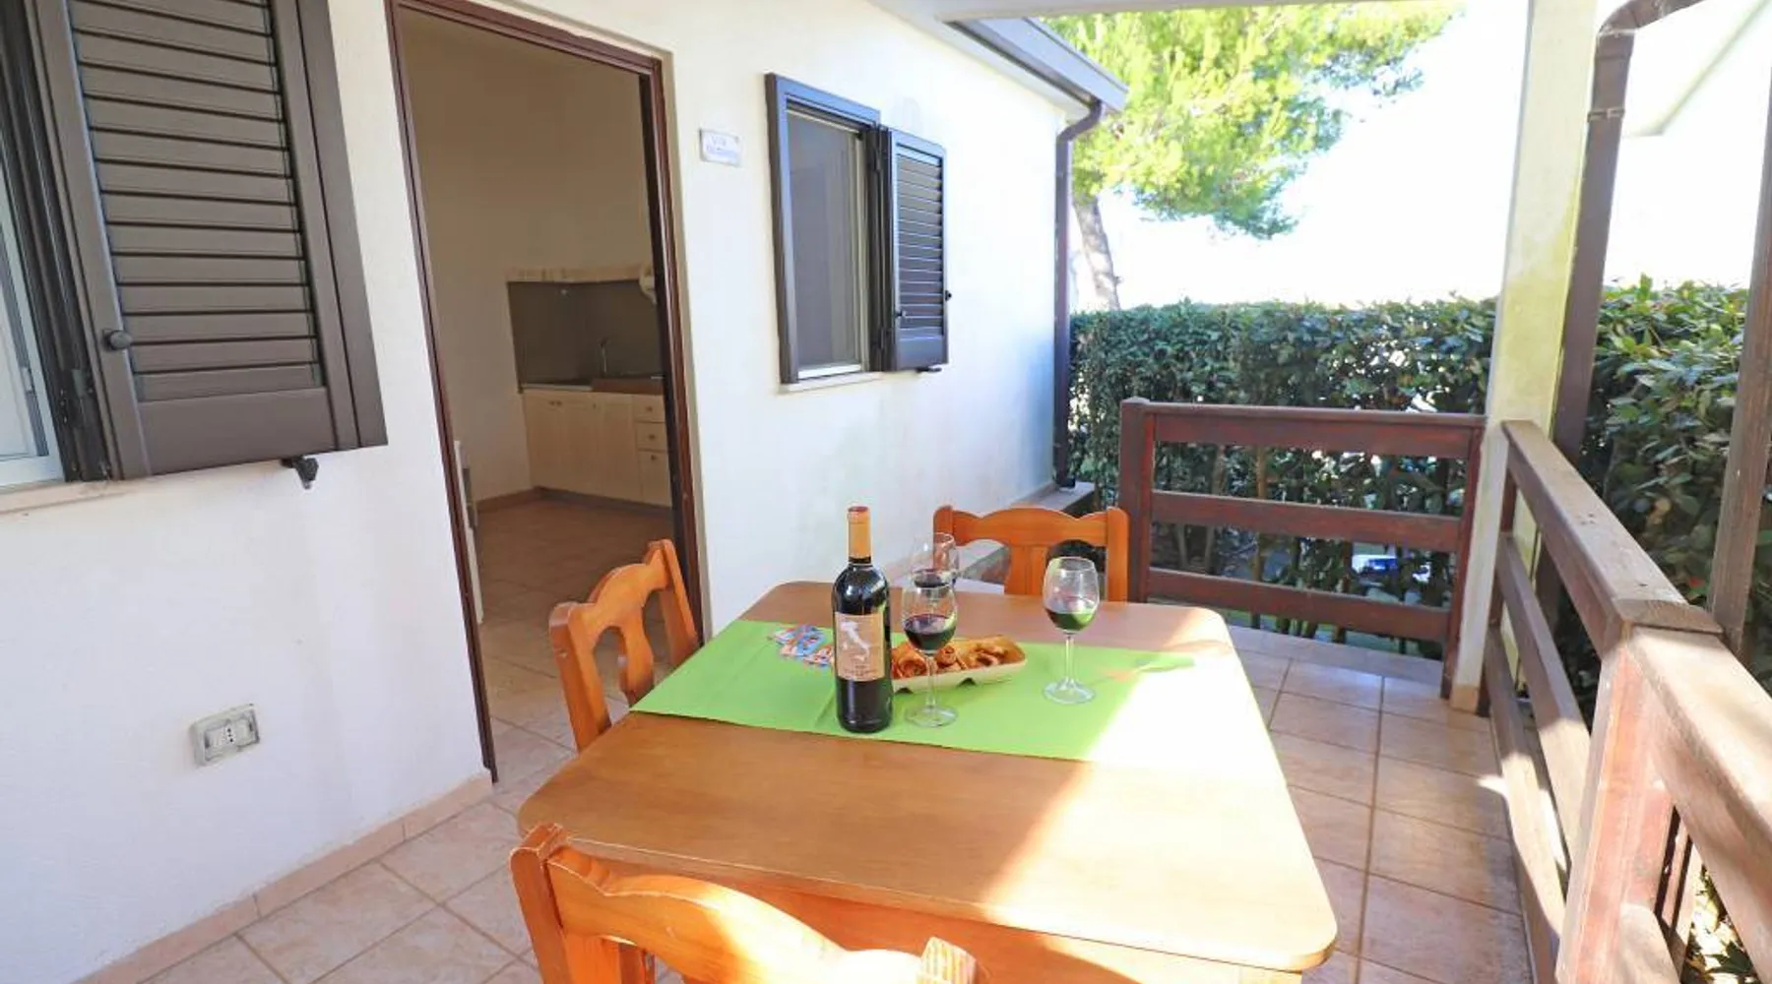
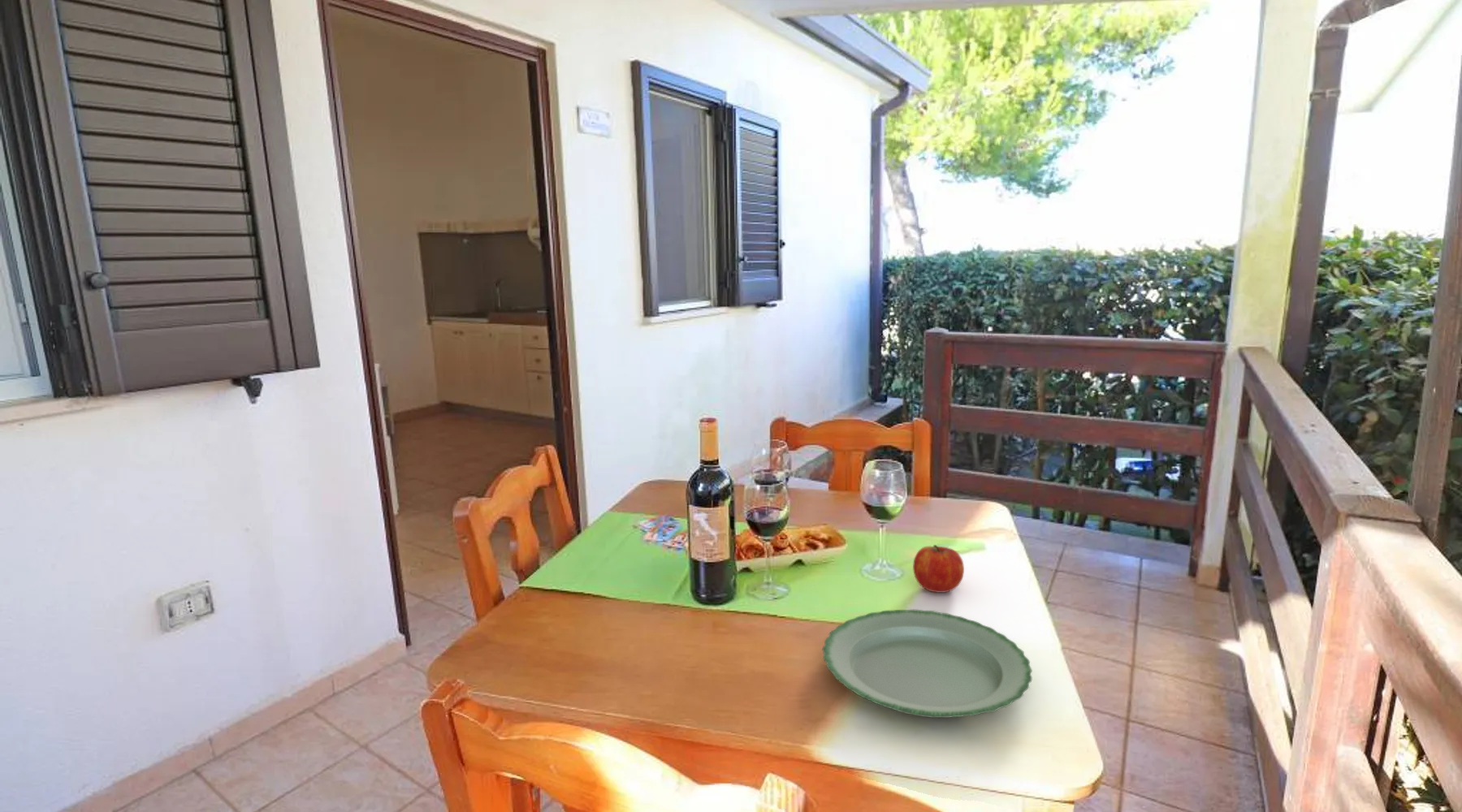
+ fruit [912,544,965,594]
+ plate [822,609,1033,719]
